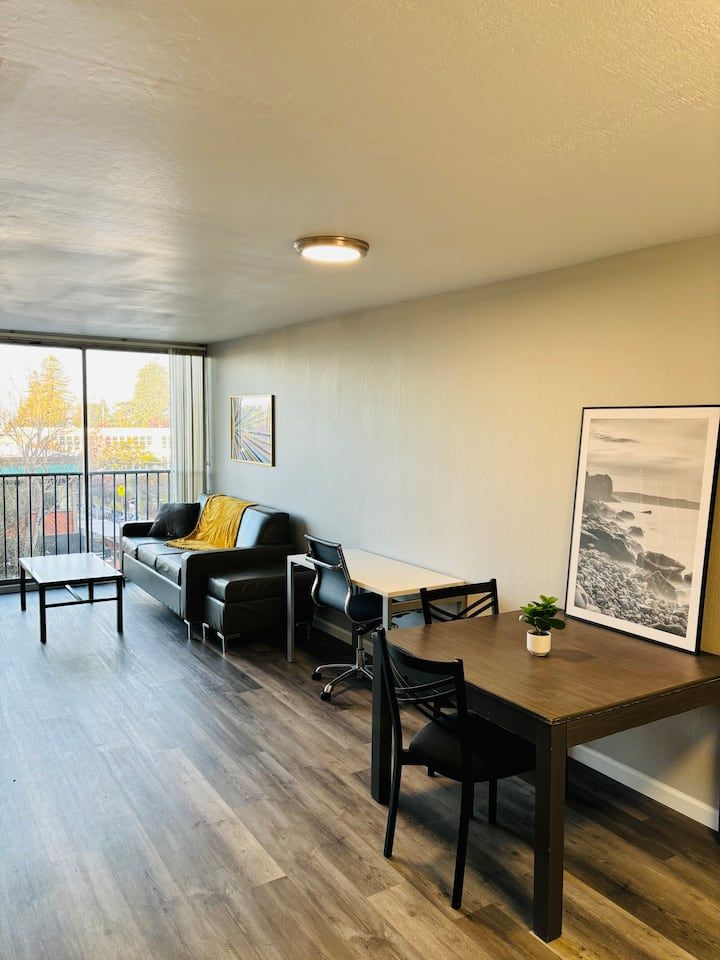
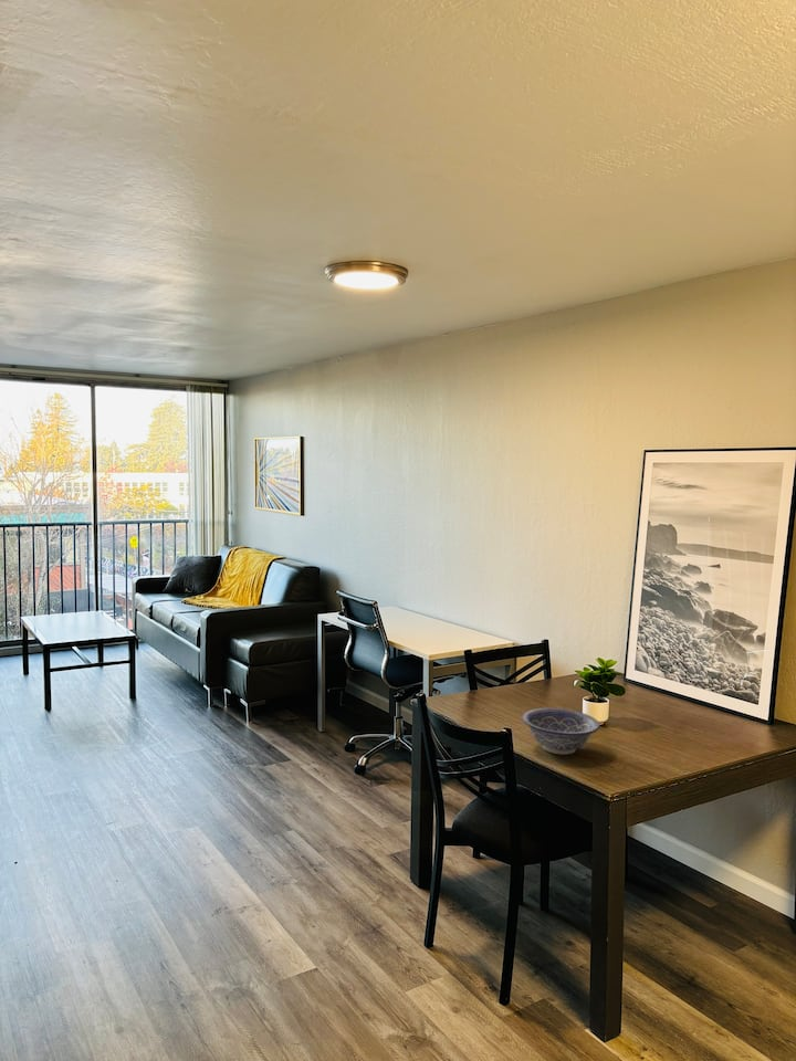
+ decorative bowl [521,707,601,756]
